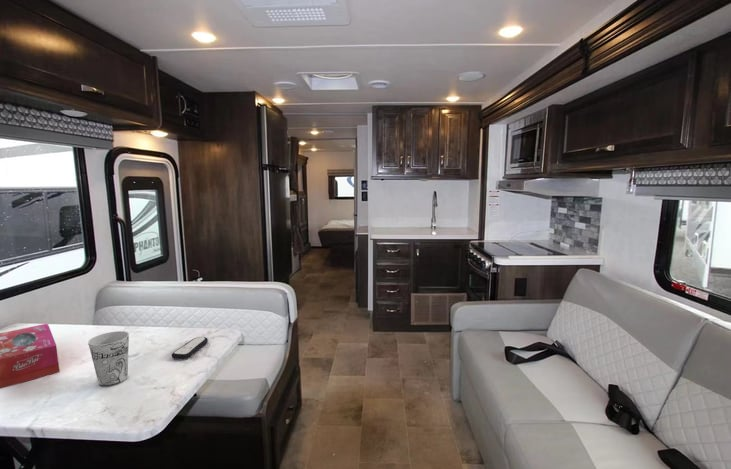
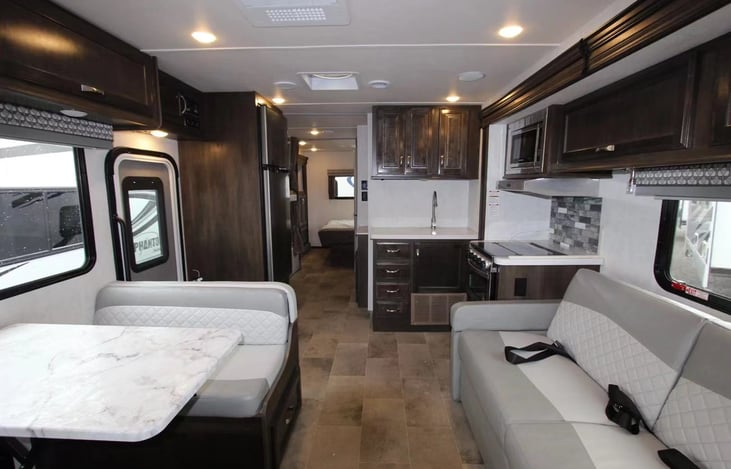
- remote control [171,336,209,360]
- cup [87,330,130,387]
- tissue box [0,323,61,390]
